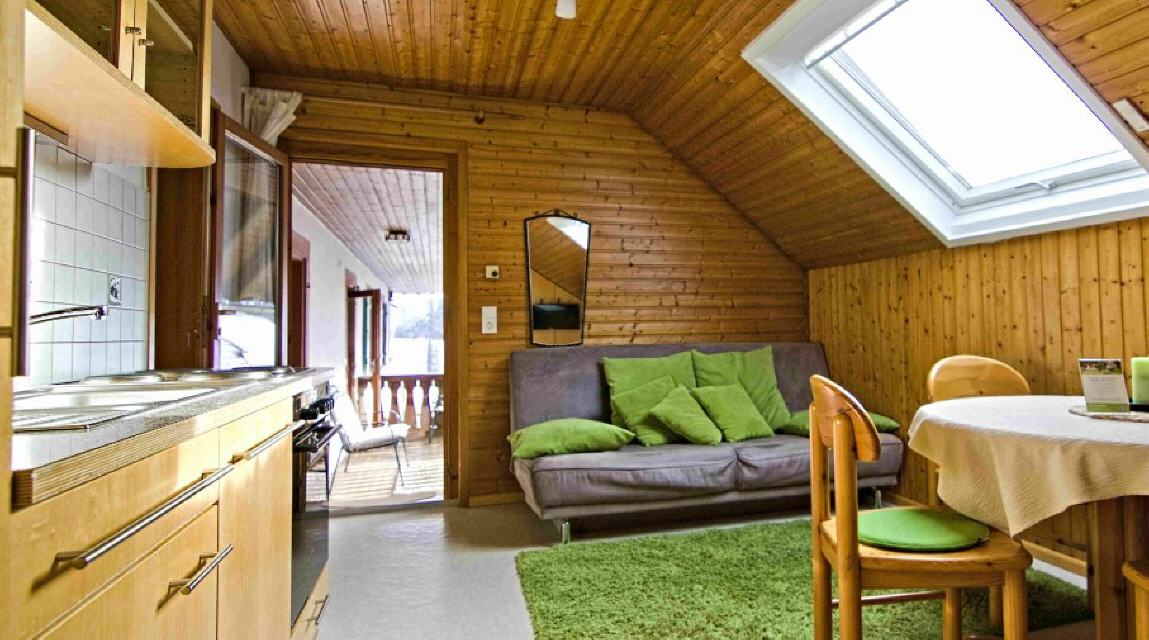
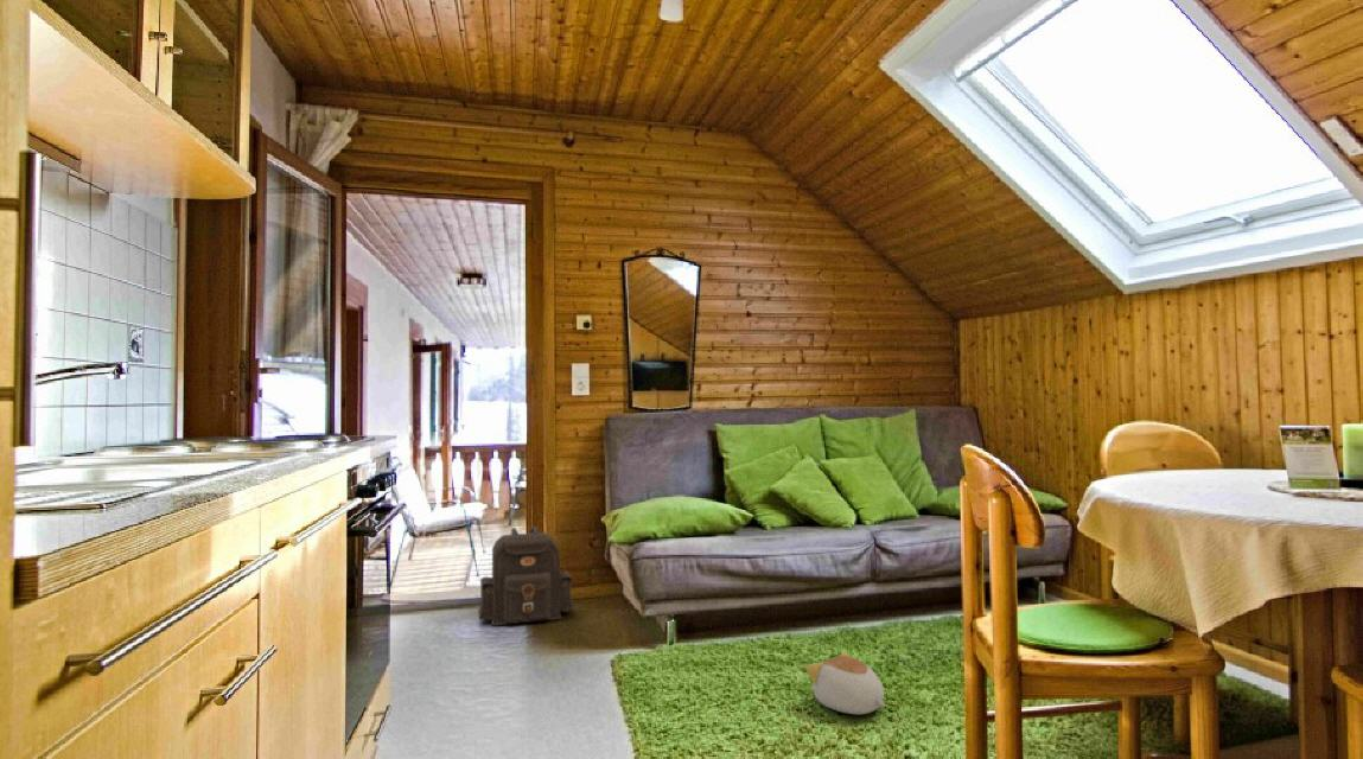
+ plush toy [804,650,887,715]
+ backpack [477,525,575,627]
